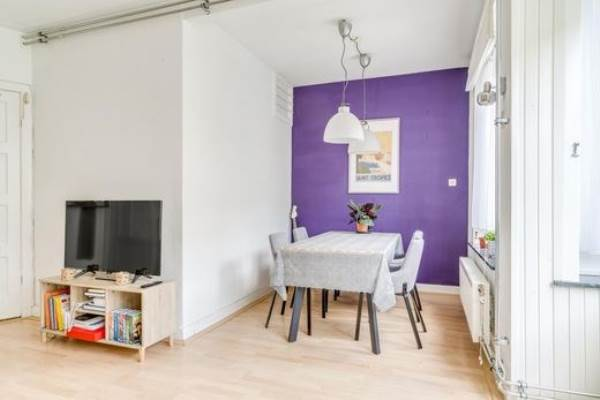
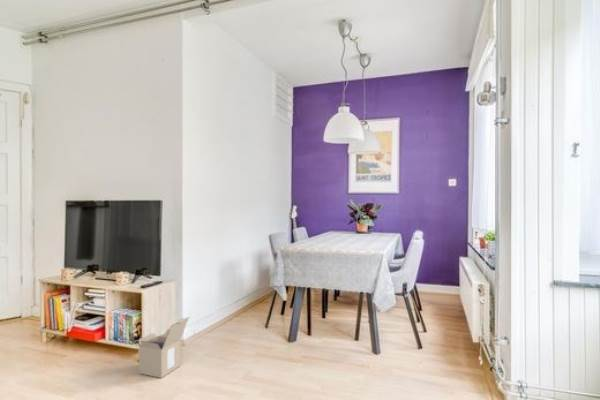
+ cardboard box [137,316,190,379]
